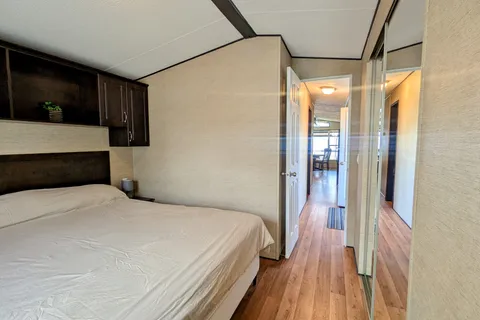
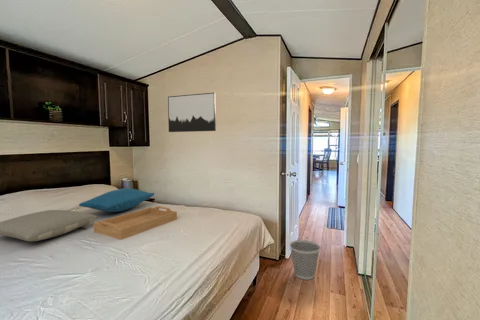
+ serving tray [93,205,178,241]
+ pillow [78,187,156,213]
+ pillow [0,209,98,242]
+ wastebasket [289,239,322,281]
+ wall art [167,92,217,133]
